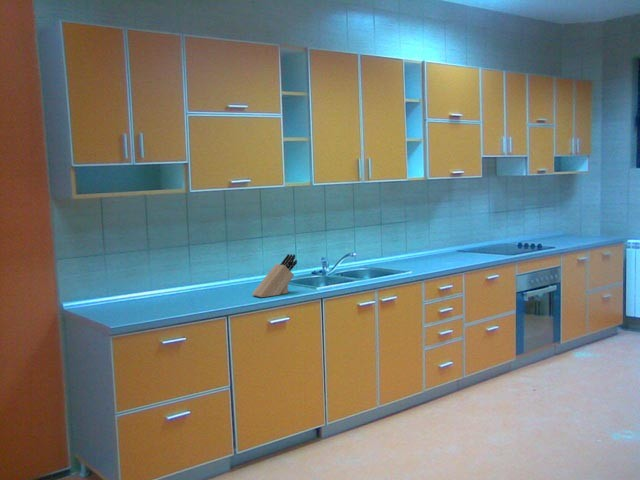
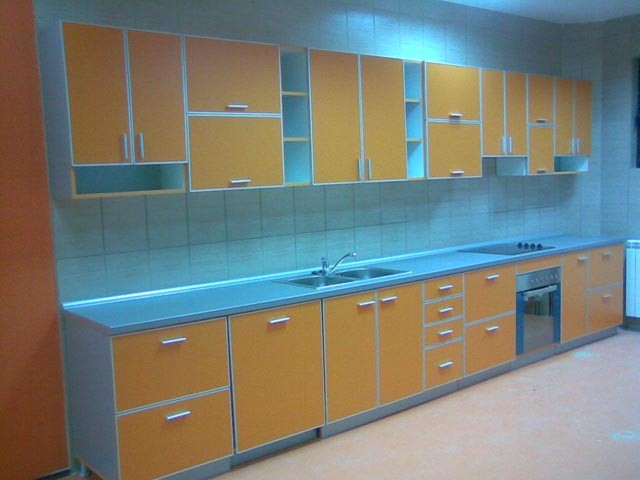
- knife block [251,253,298,298]
